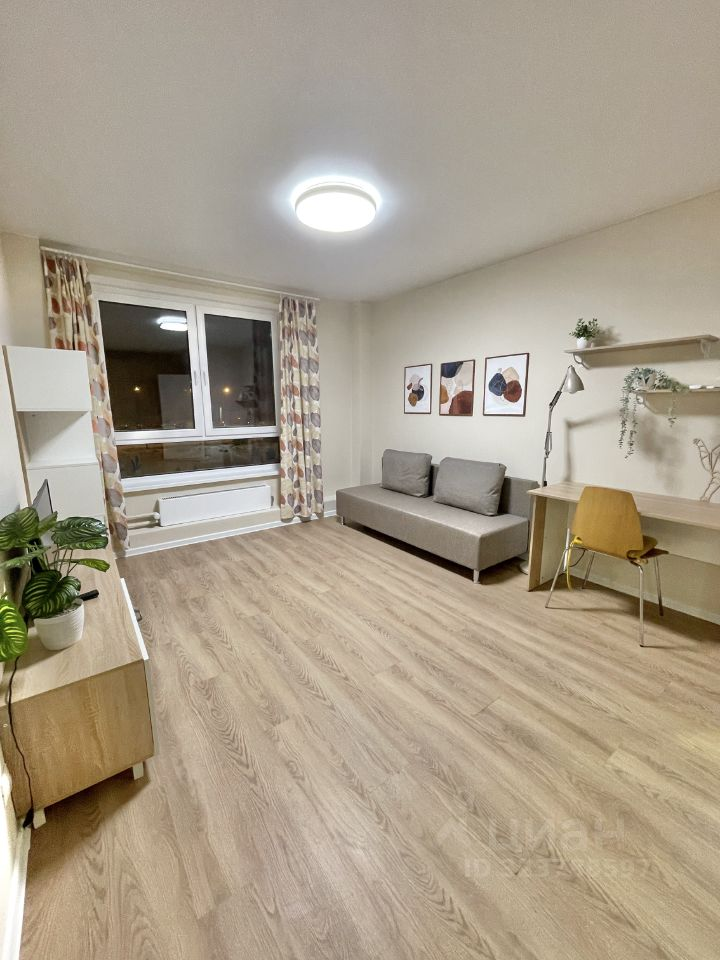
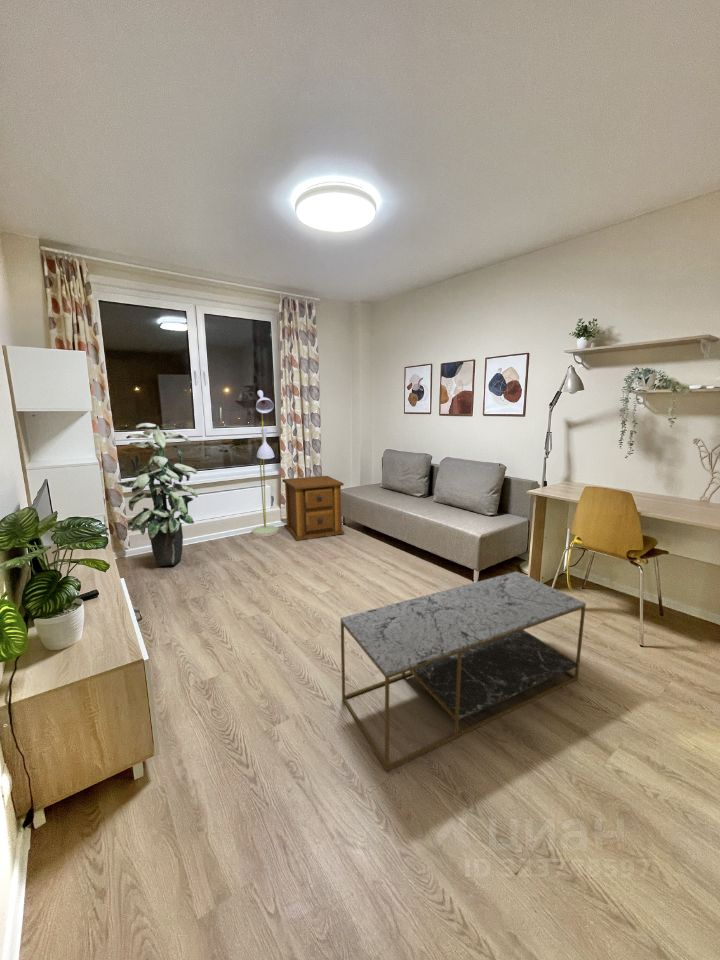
+ floor lamp [251,389,280,538]
+ indoor plant [116,422,199,567]
+ coffee table [339,571,587,773]
+ side table [281,475,345,542]
